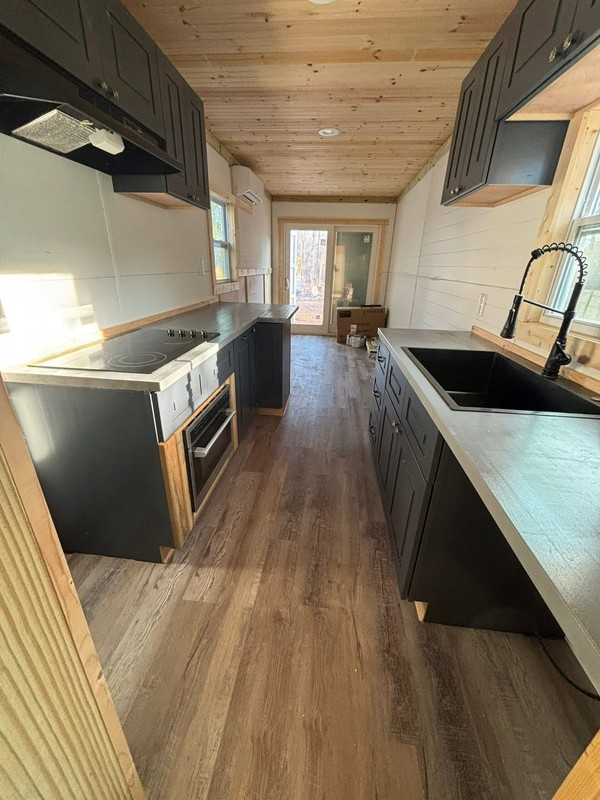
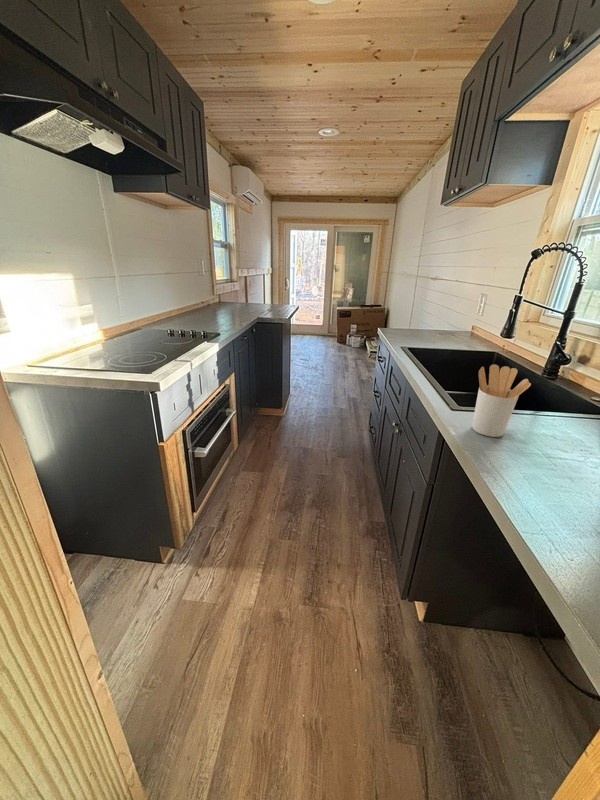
+ utensil holder [471,363,532,438]
